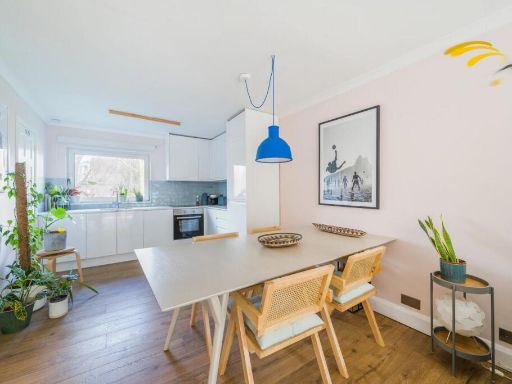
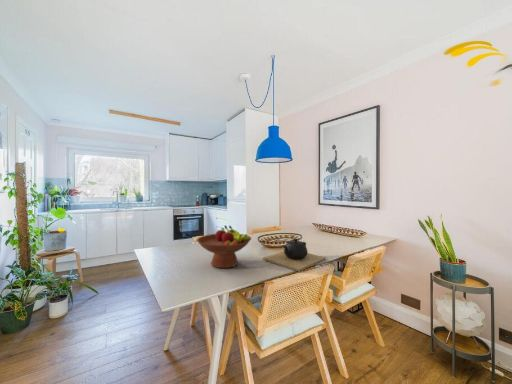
+ fruit bowl [196,224,252,269]
+ teapot [262,238,327,272]
